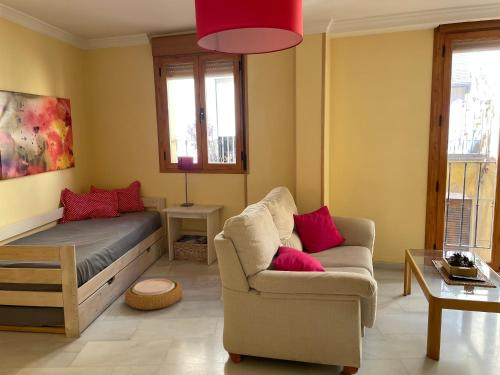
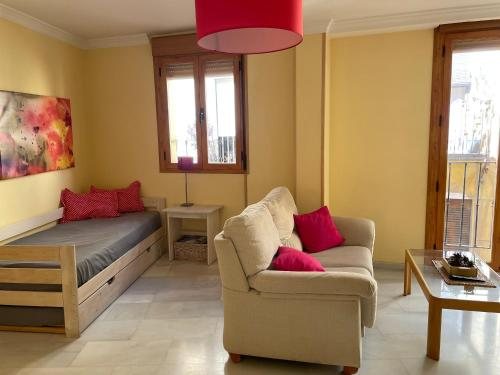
- woven basket [124,278,183,311]
